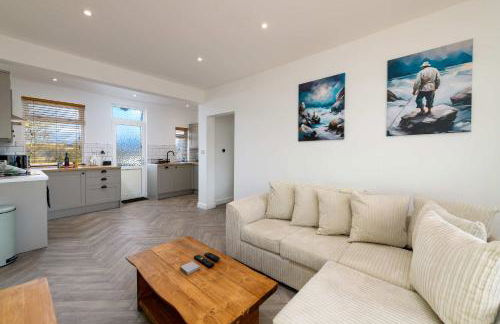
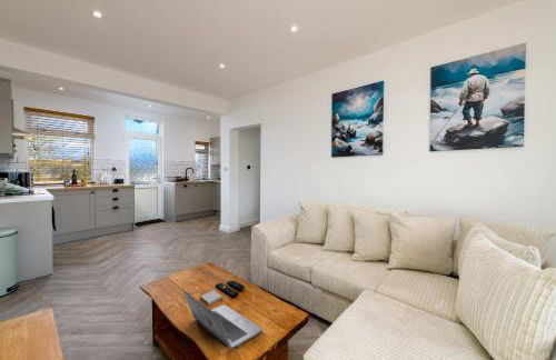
+ laptop [181,289,264,351]
